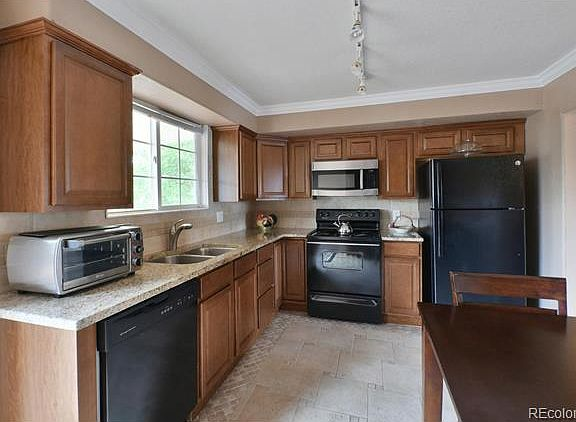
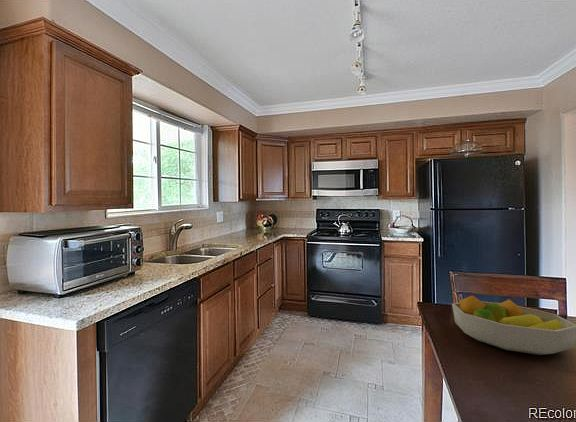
+ fruit bowl [451,294,576,356]
